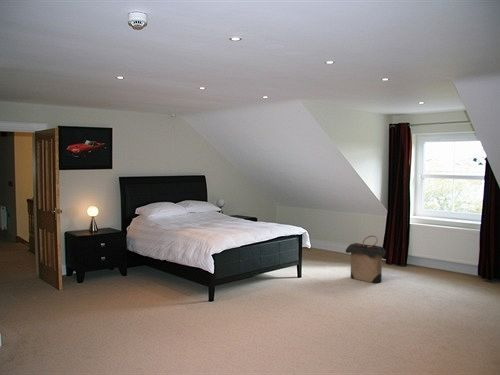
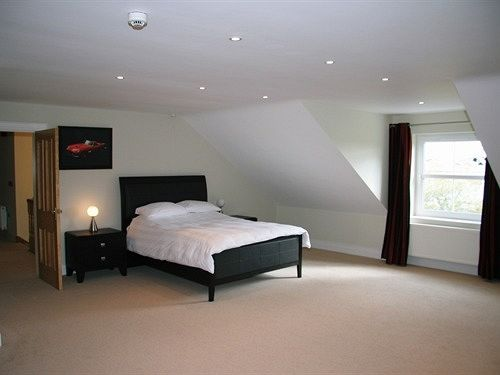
- laundry hamper [344,234,387,284]
